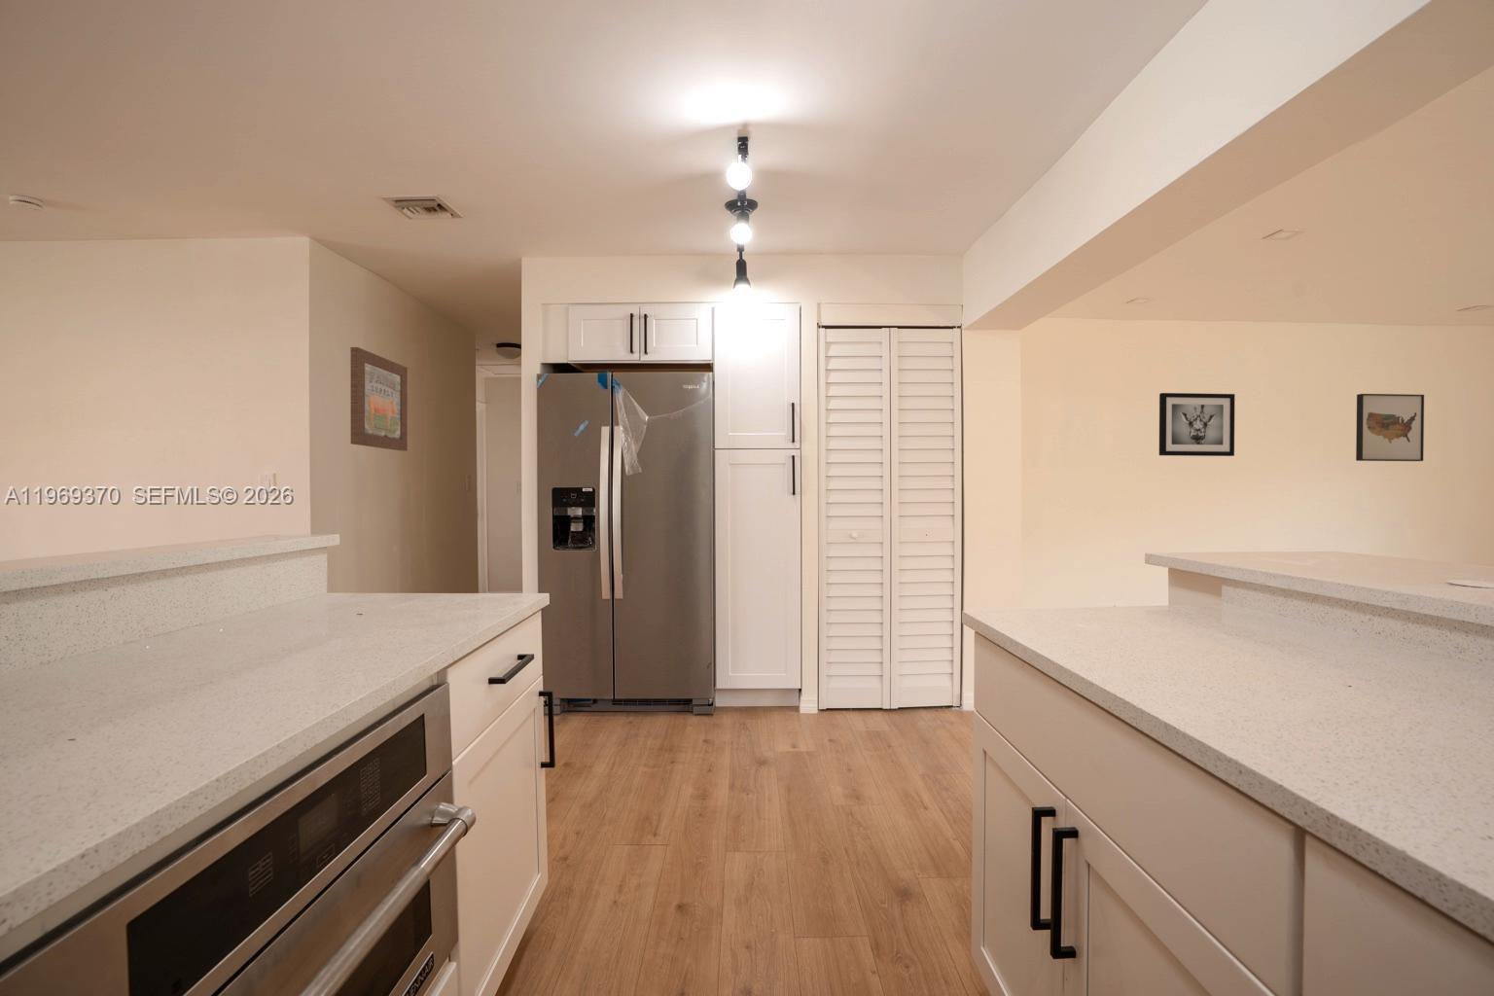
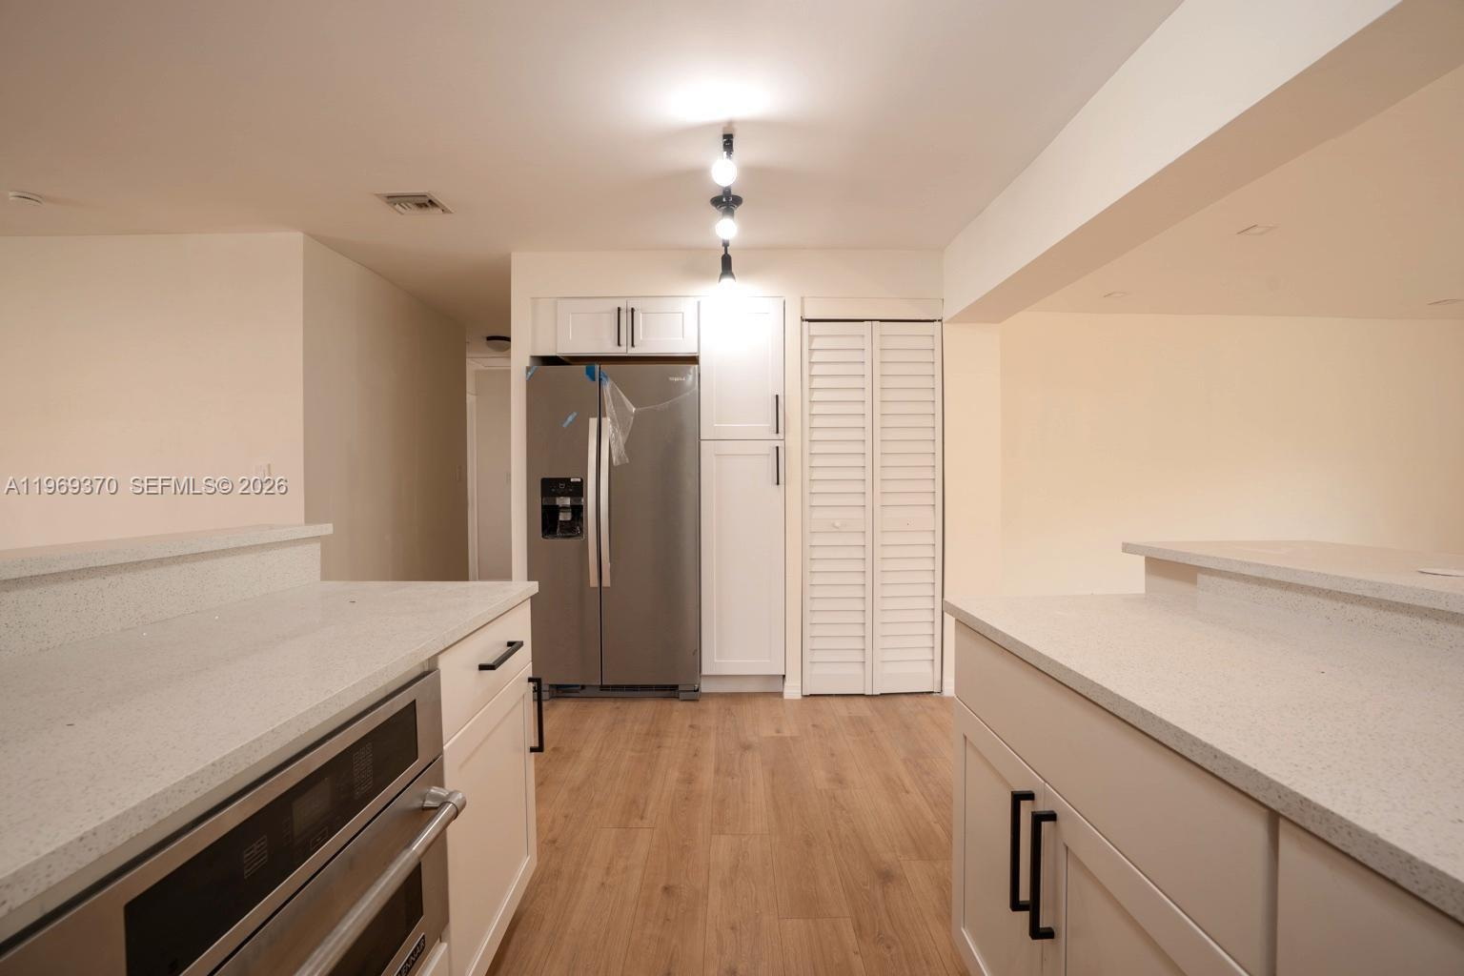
- wall art [1158,392,1236,457]
- wall art [1355,392,1425,462]
- wall art [349,346,408,452]
